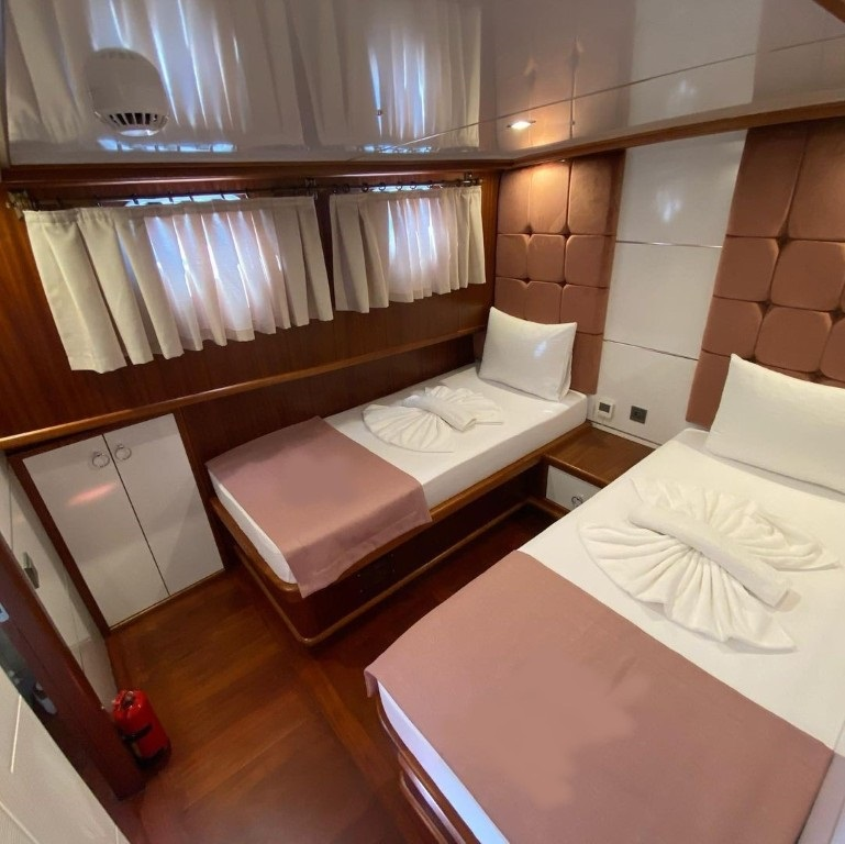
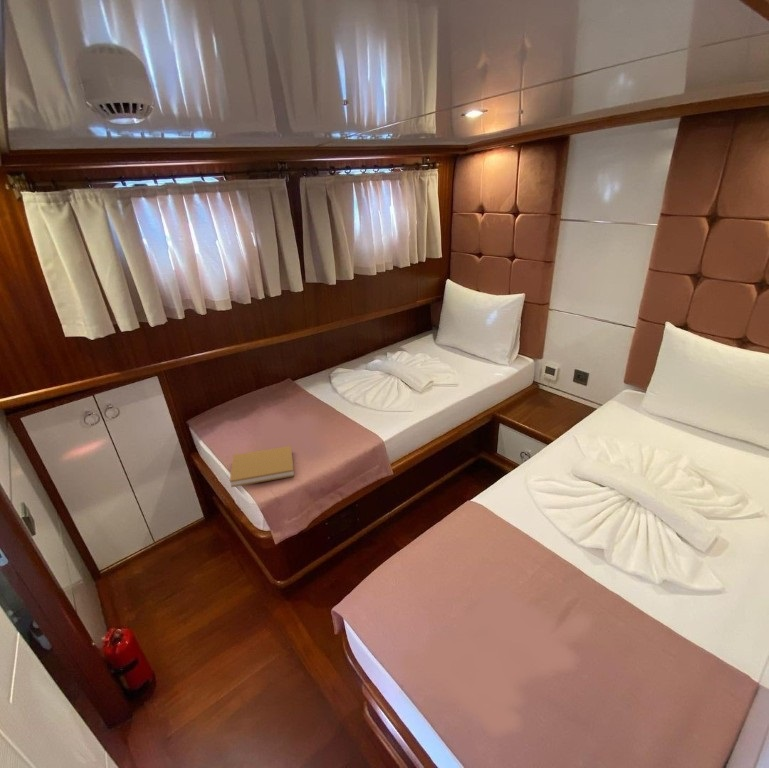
+ book [229,445,295,488]
